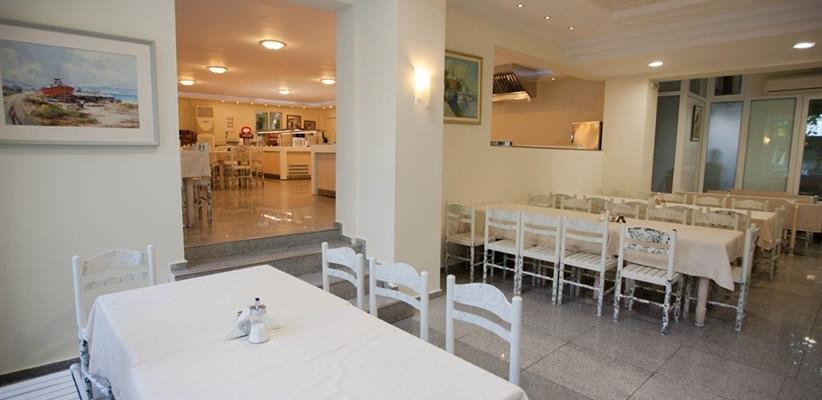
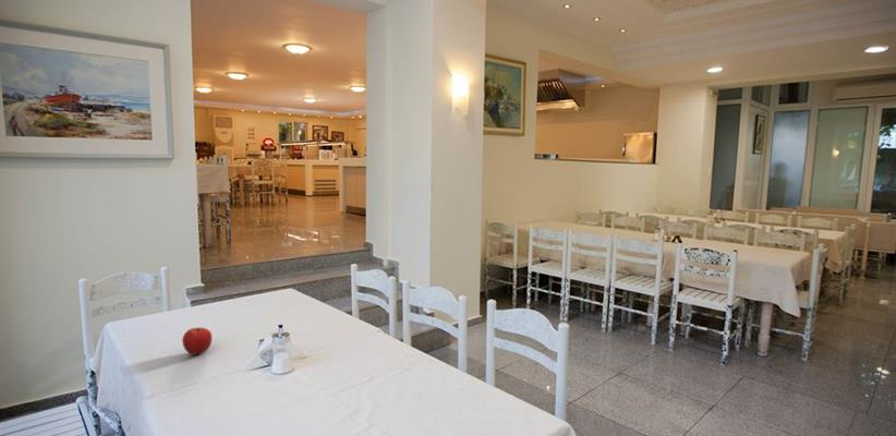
+ fruit [181,327,213,356]
